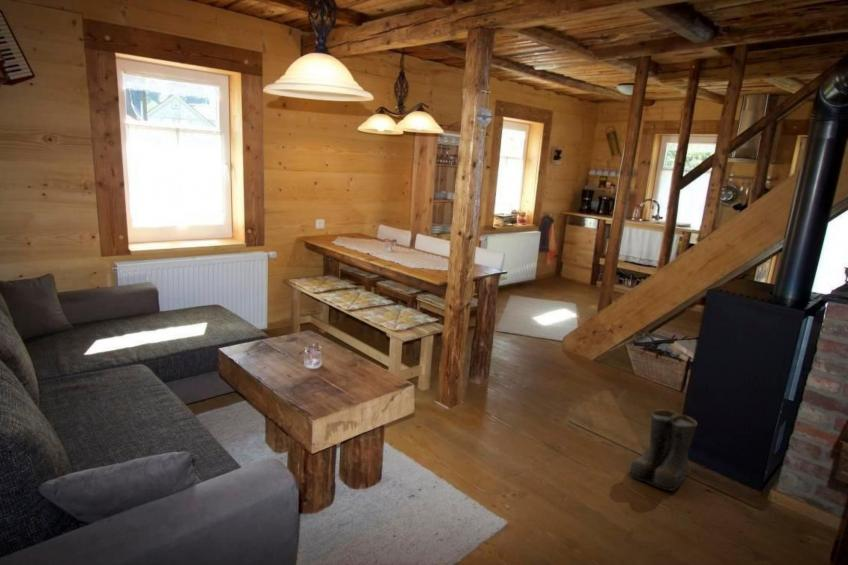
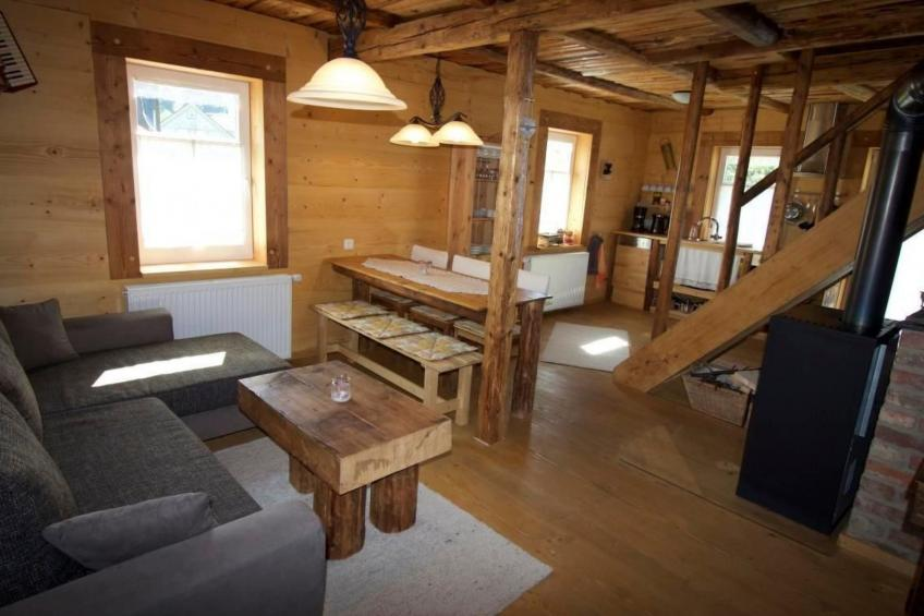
- boots [628,409,698,492]
